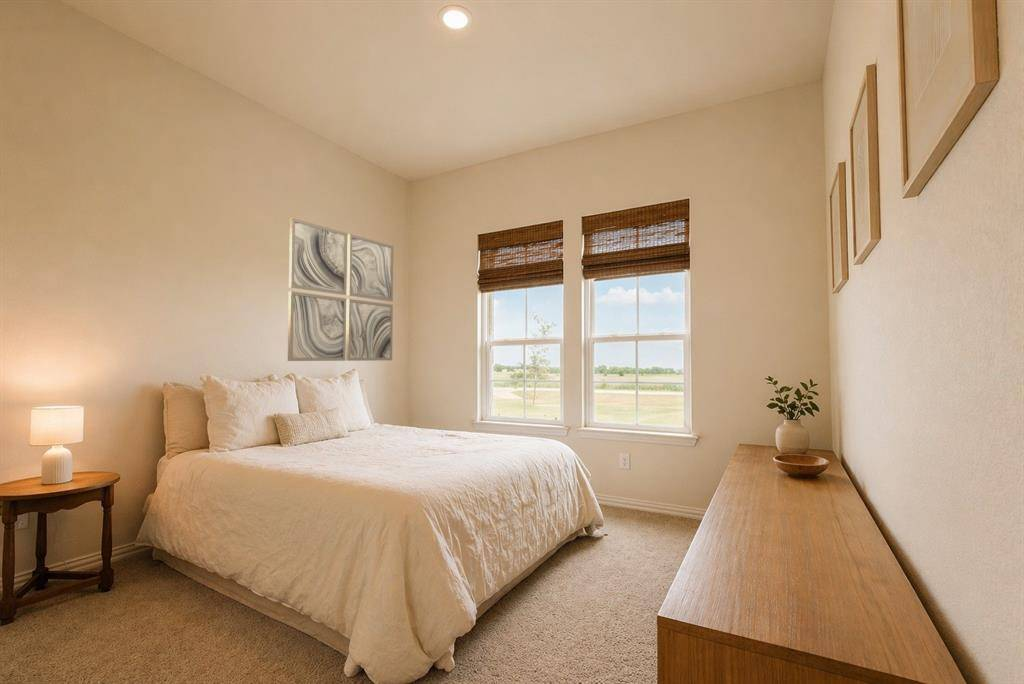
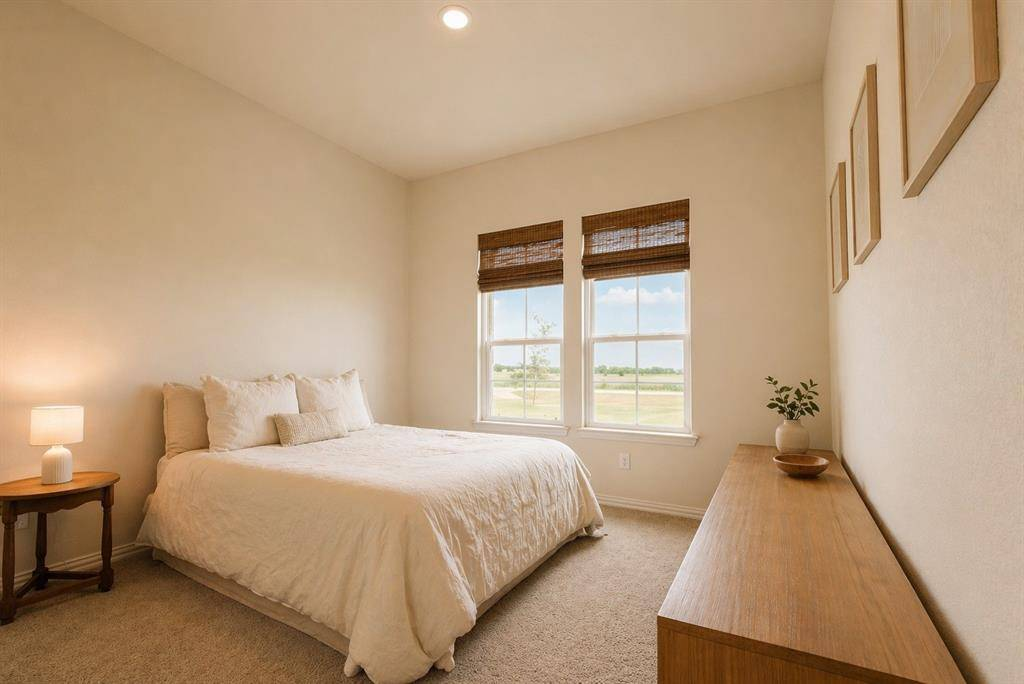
- wall art [287,217,394,362]
